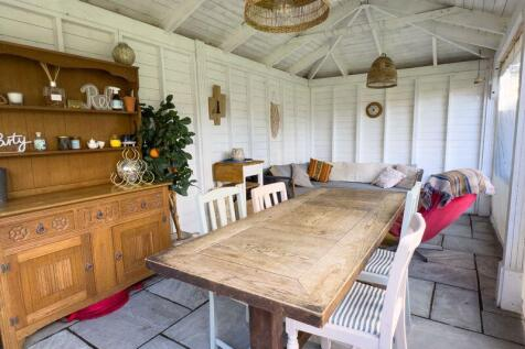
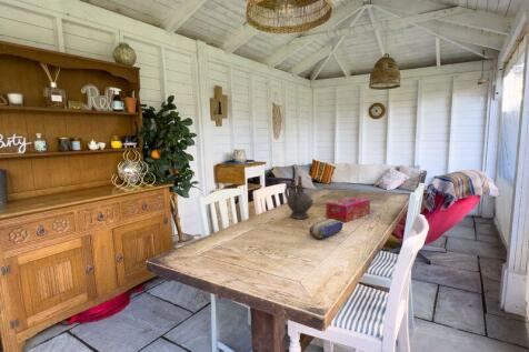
+ pencil case [308,219,343,240]
+ tissue box [326,195,371,223]
+ ceremonial vessel [283,174,315,220]
